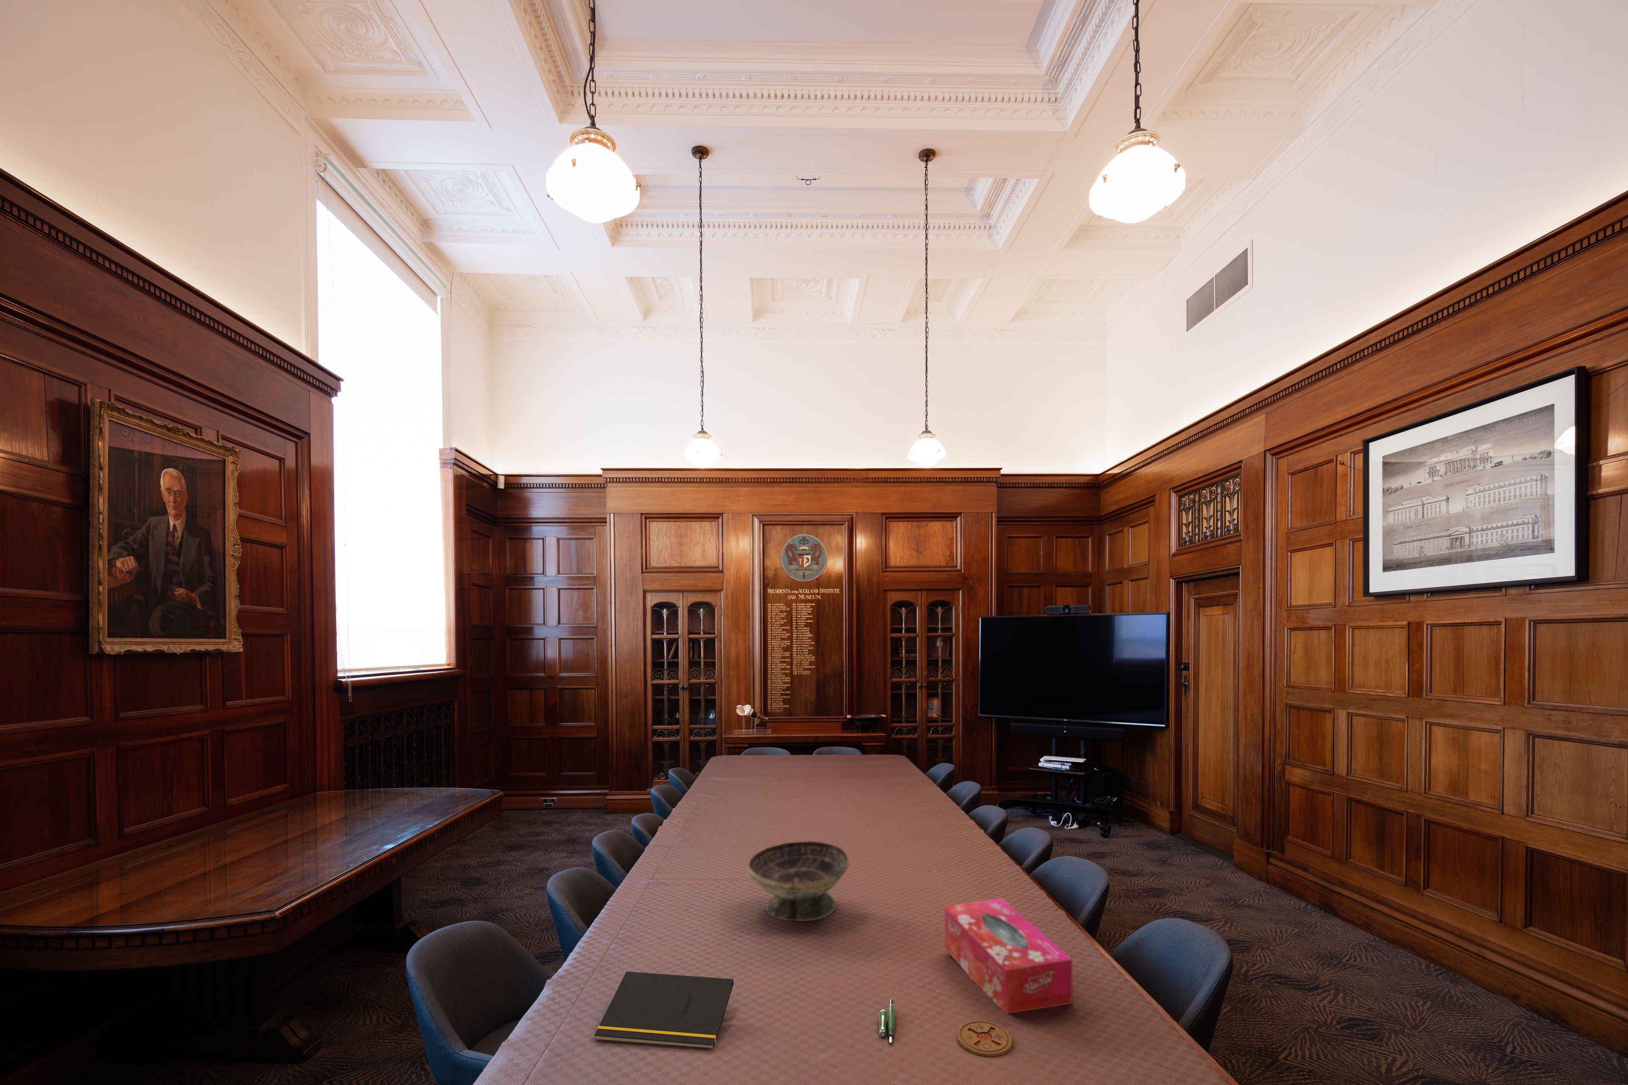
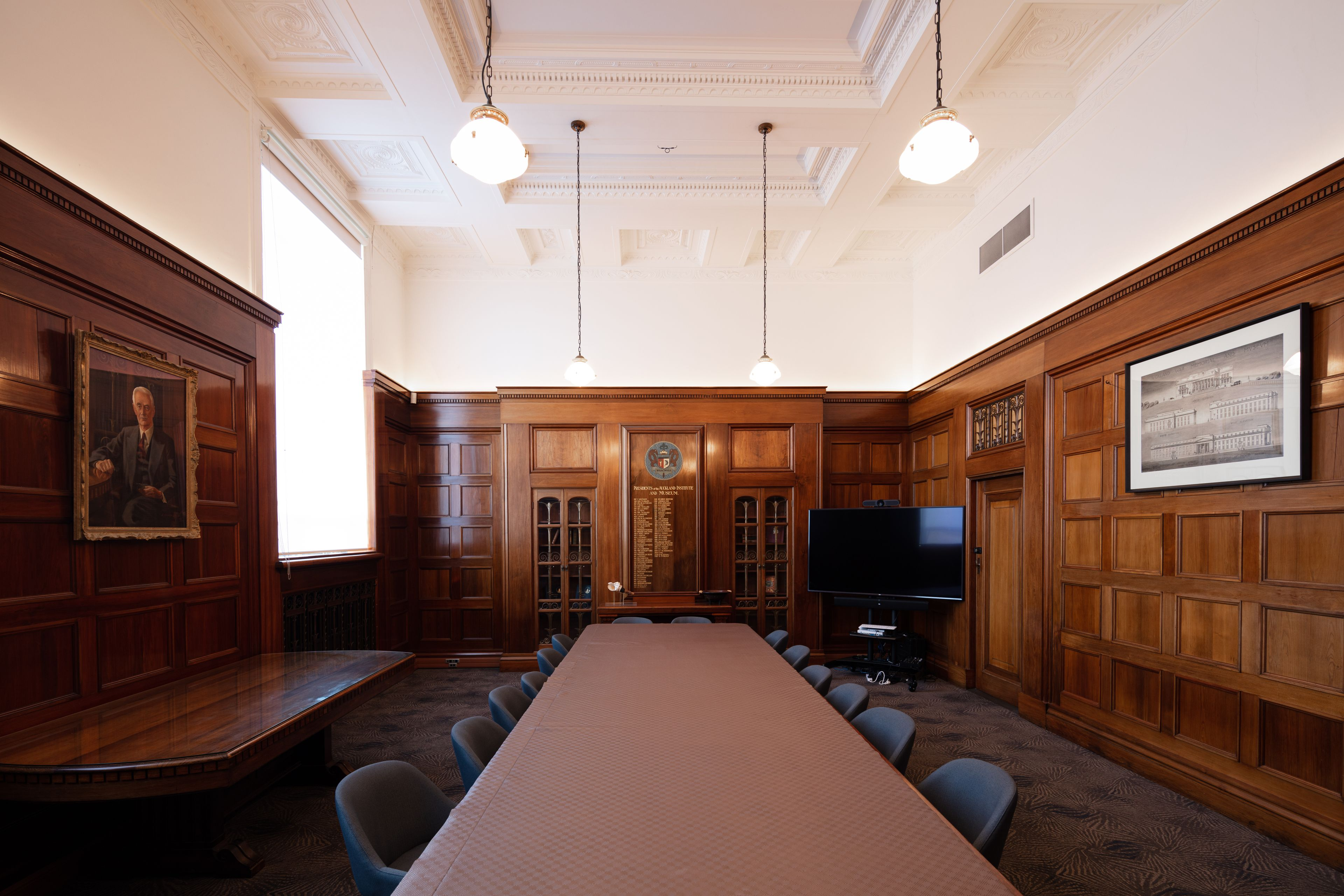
- notepad [594,971,734,1049]
- tissue box [944,897,1073,1015]
- coaster [957,1020,1013,1057]
- pen [879,999,894,1044]
- decorative bowl [746,840,850,922]
